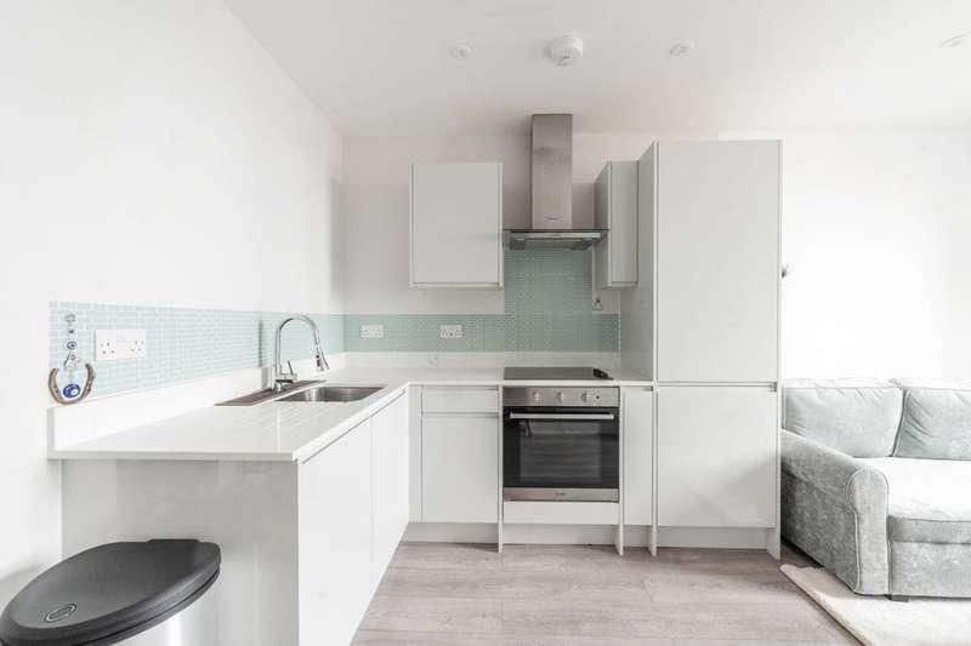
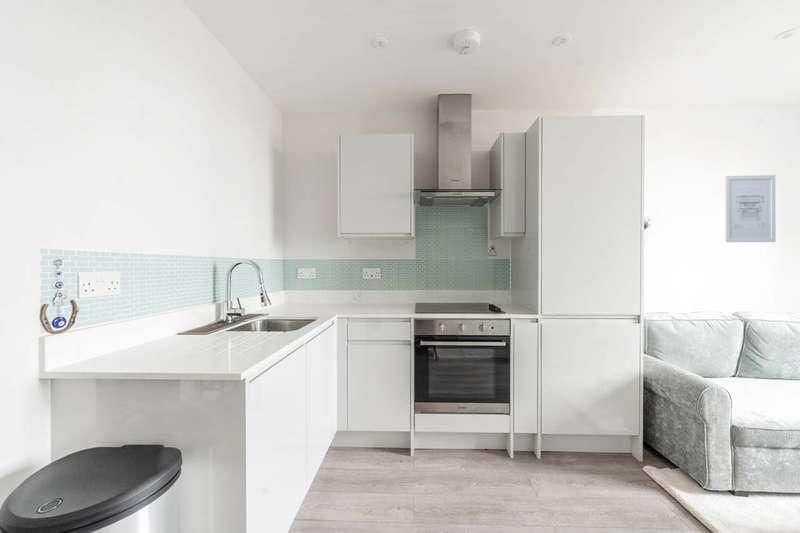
+ wall art [724,174,777,243]
